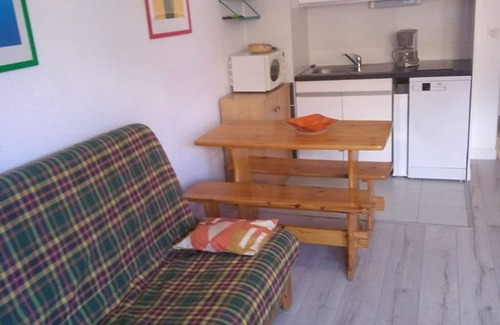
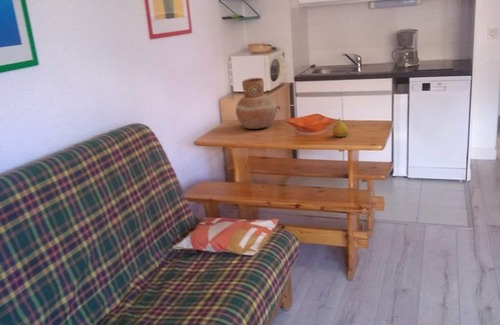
+ vase [235,77,277,130]
+ fruit [331,117,349,138]
